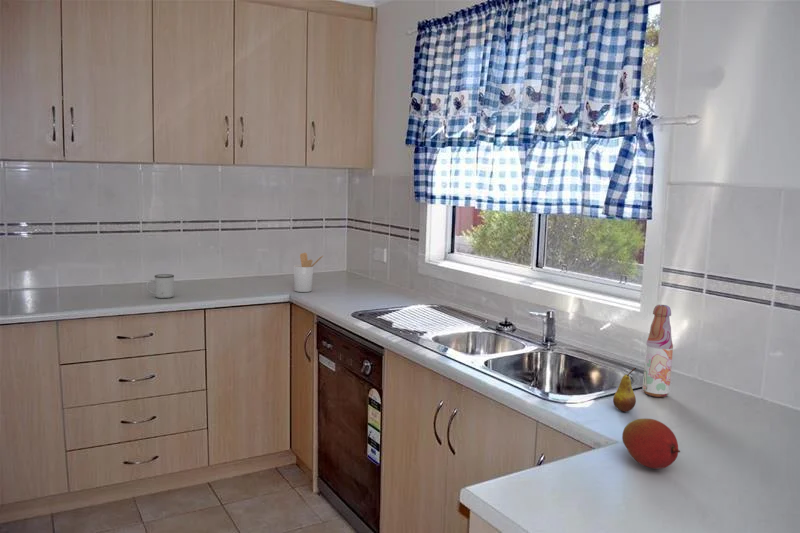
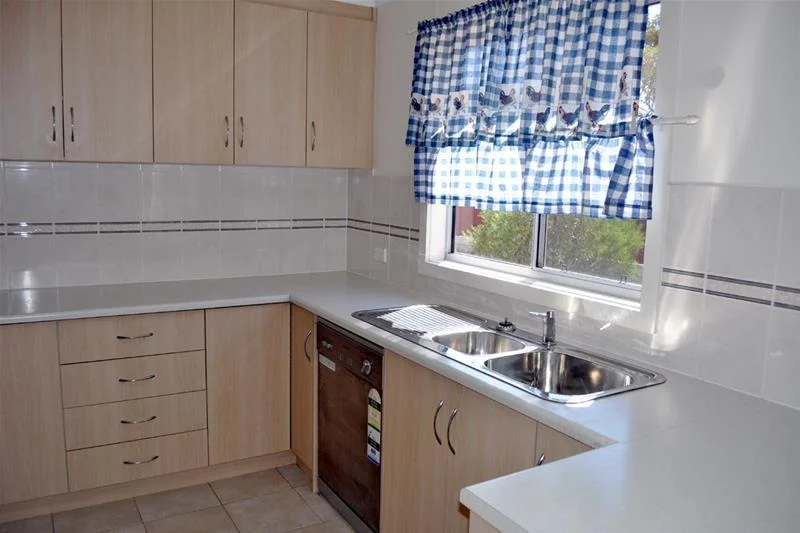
- bottle [642,304,674,398]
- fruit [621,418,681,470]
- mug [145,273,175,299]
- fruit [612,367,637,412]
- utensil holder [292,252,324,293]
